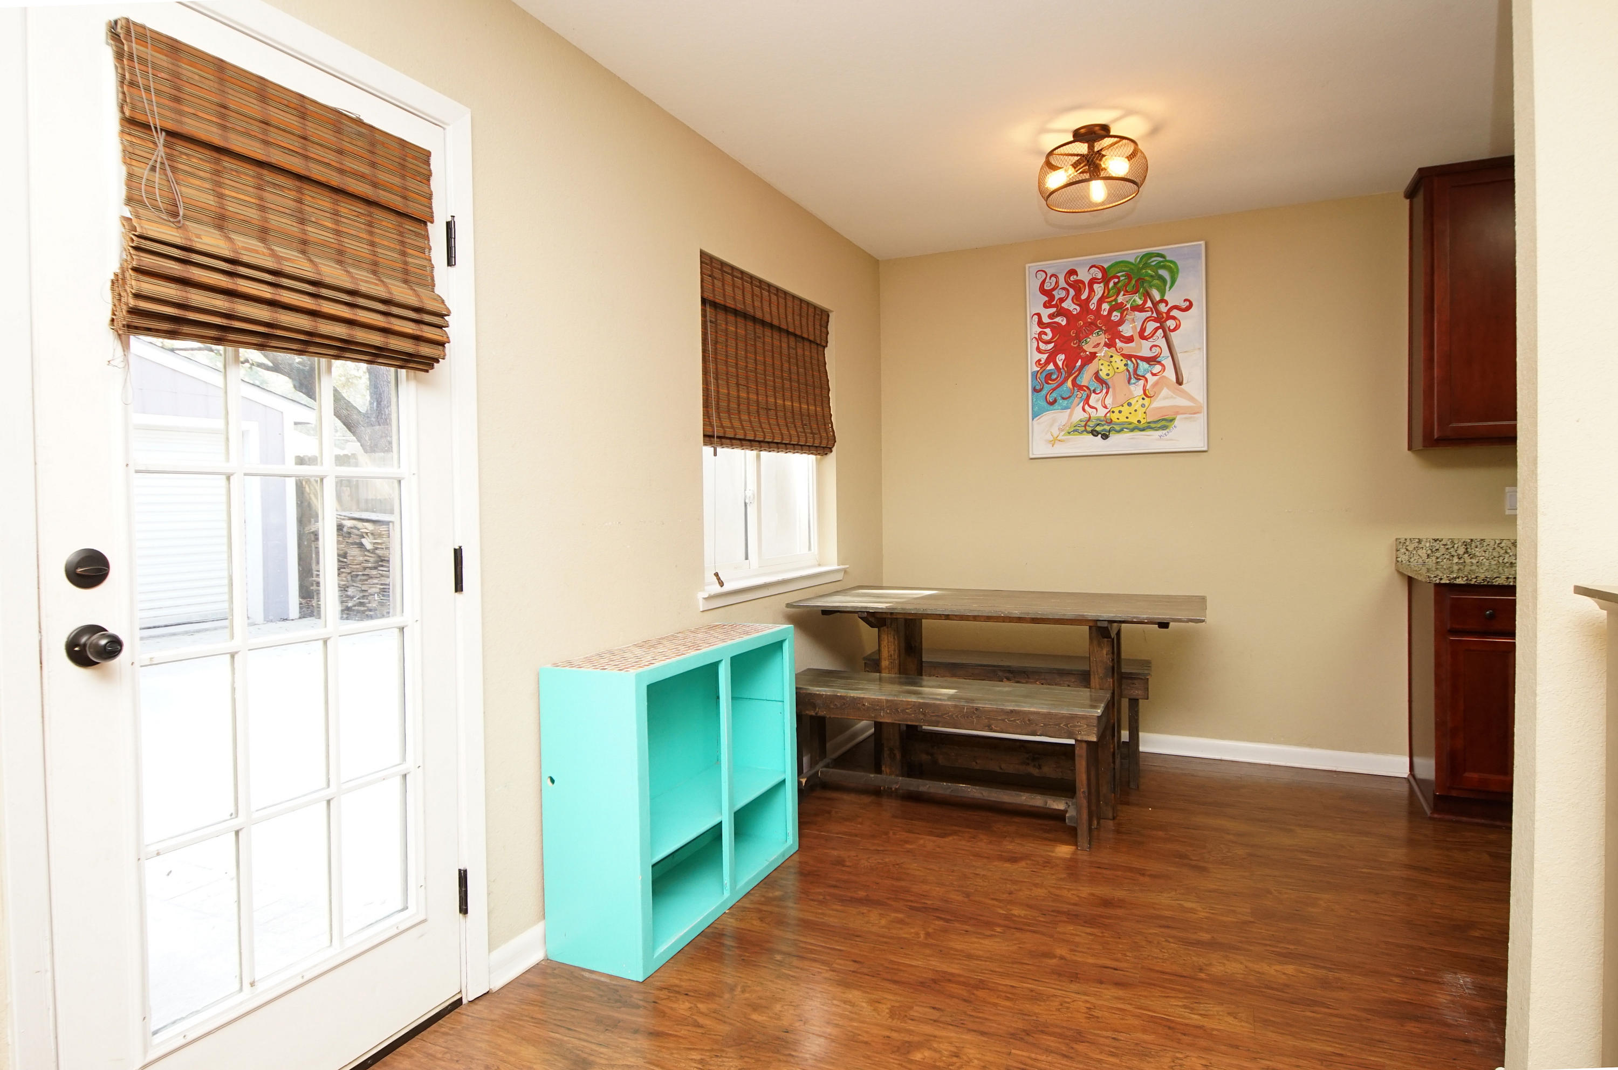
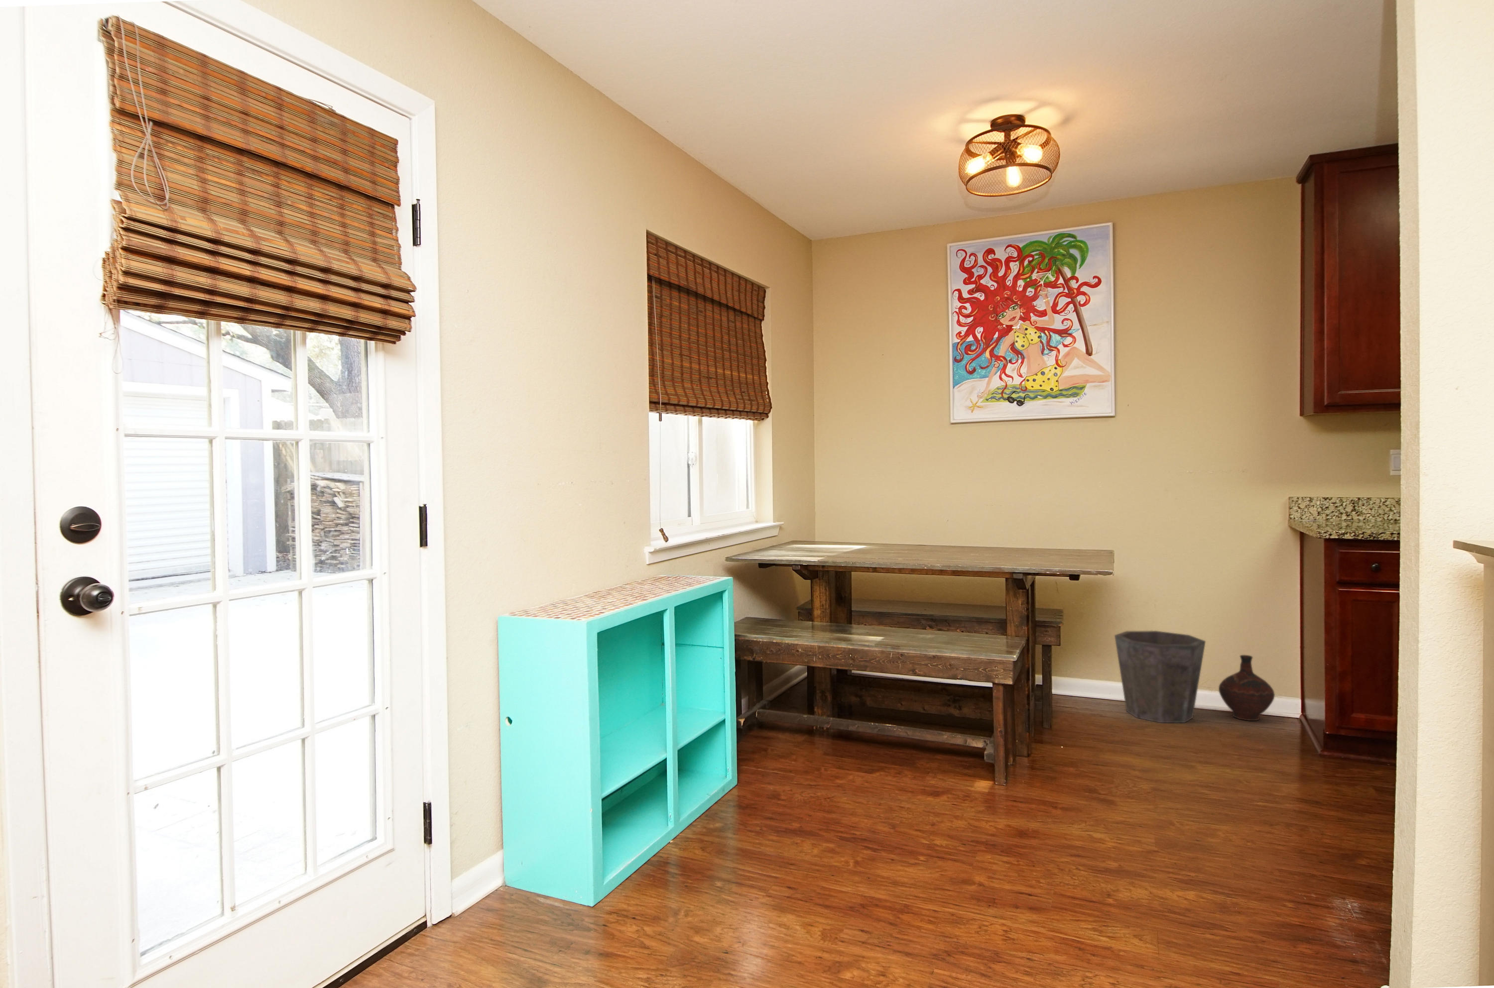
+ ceramic jug [1218,655,1276,721]
+ waste bin [1114,630,1206,723]
